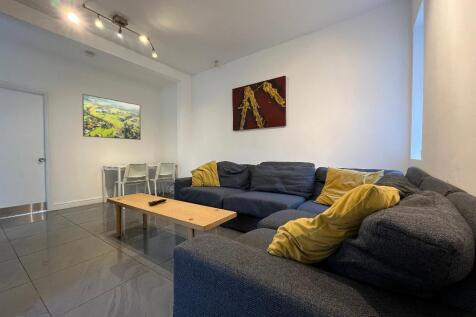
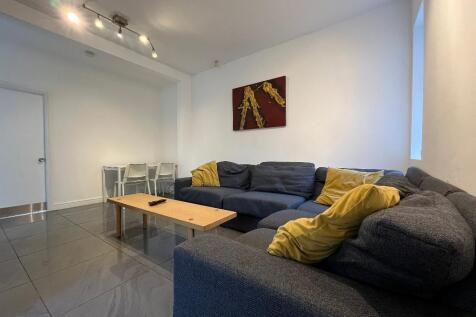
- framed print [81,93,142,141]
